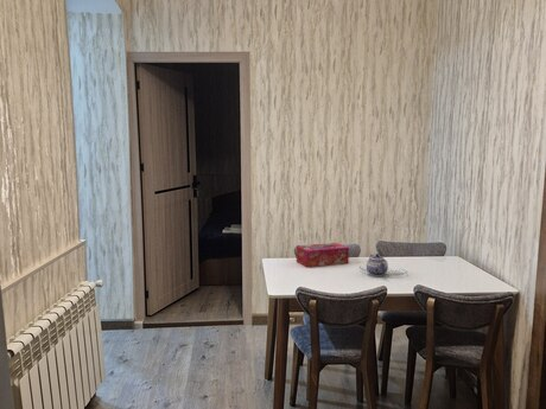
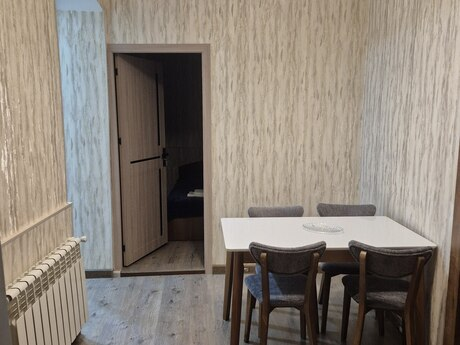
- tissue box [296,242,350,268]
- teapot [366,253,389,277]
